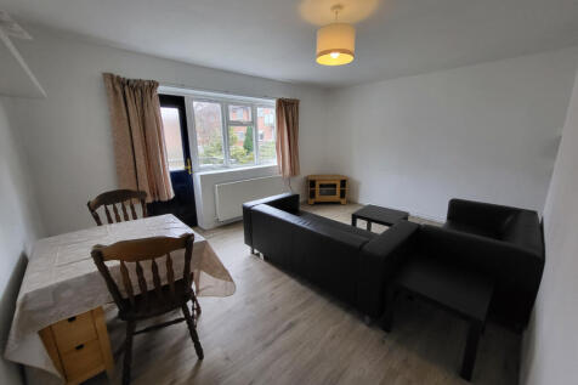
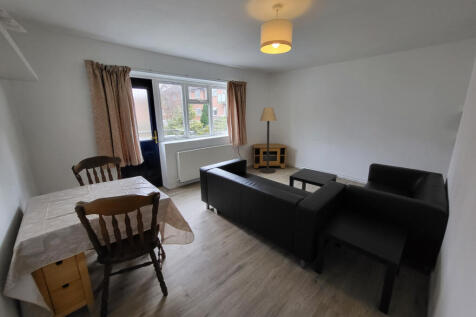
+ floor lamp [259,106,278,174]
